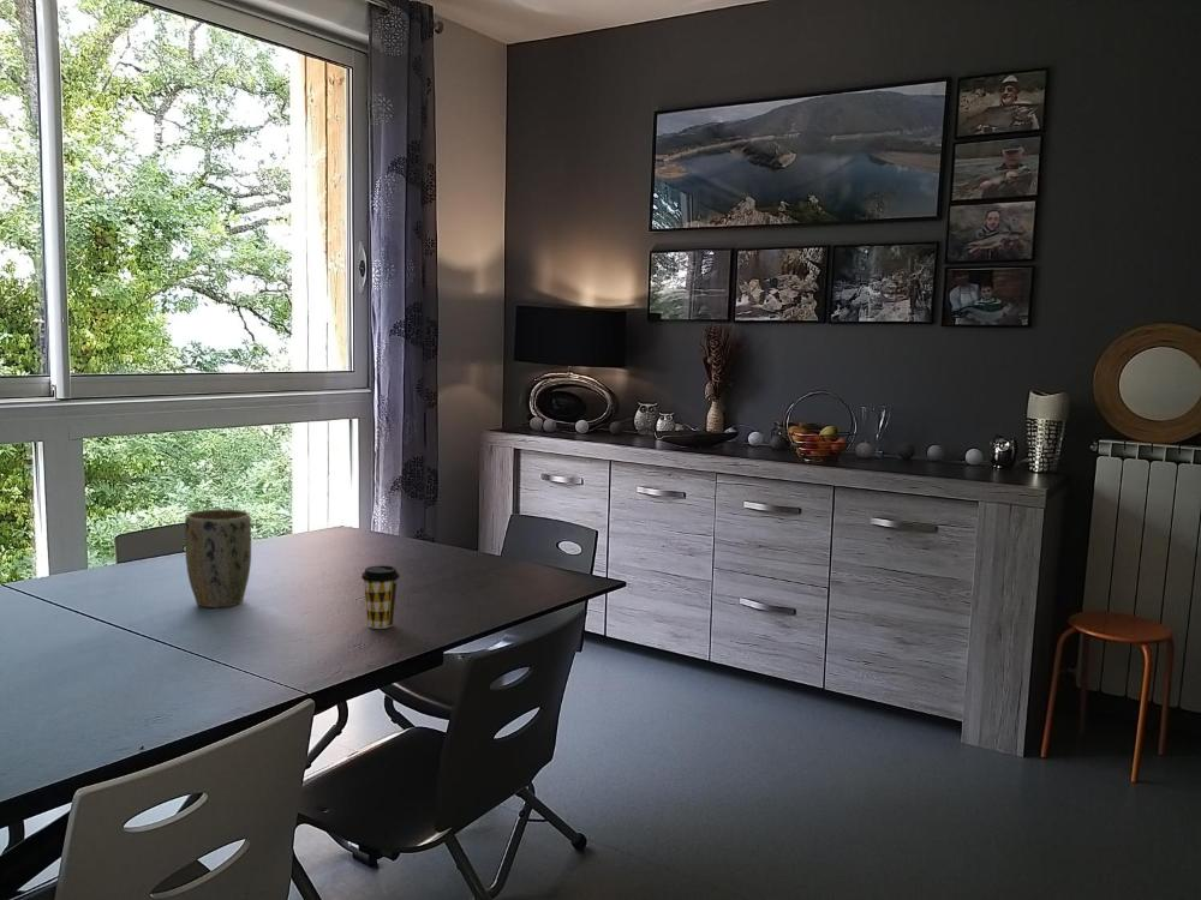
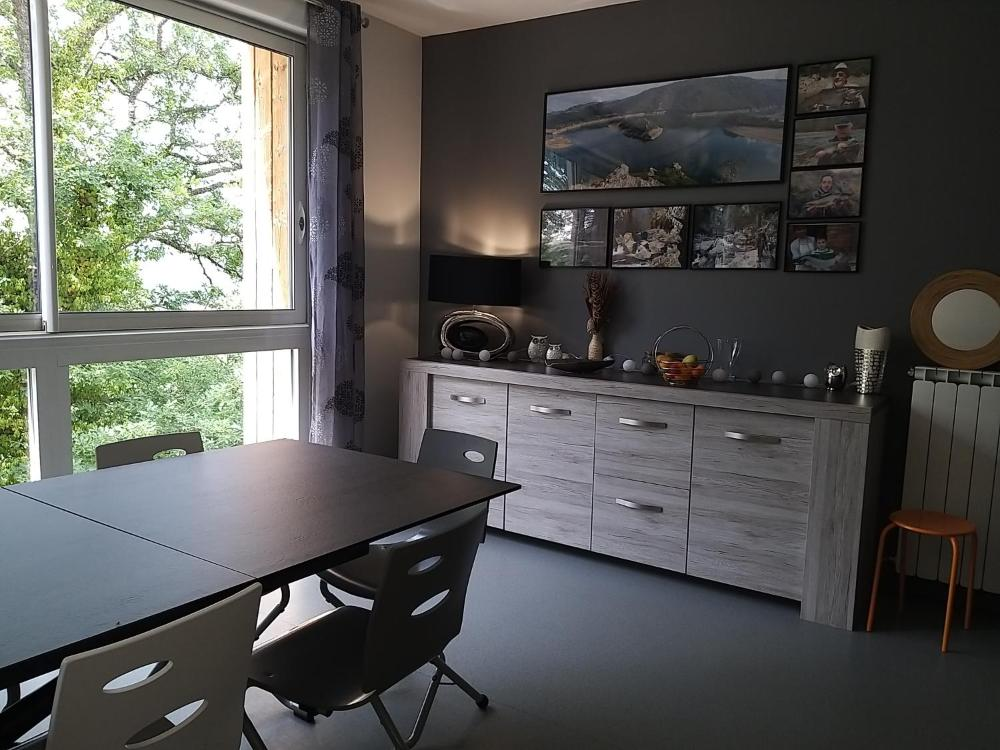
- coffee cup [360,564,401,630]
- plant pot [184,508,252,608]
